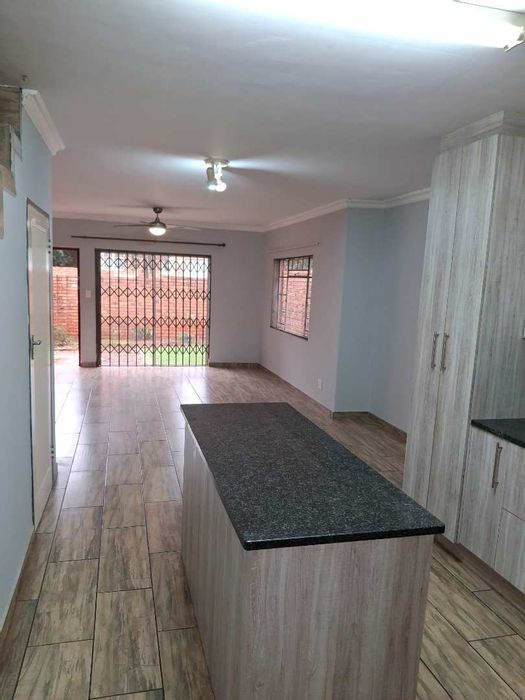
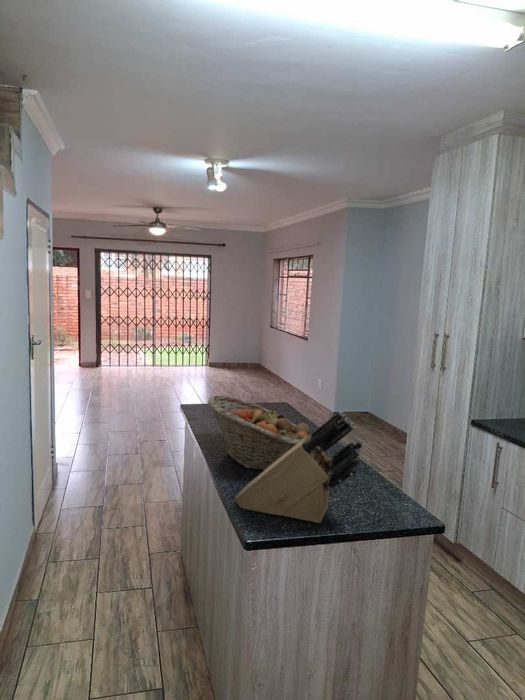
+ fruit basket [206,394,311,471]
+ knife block [234,410,365,524]
